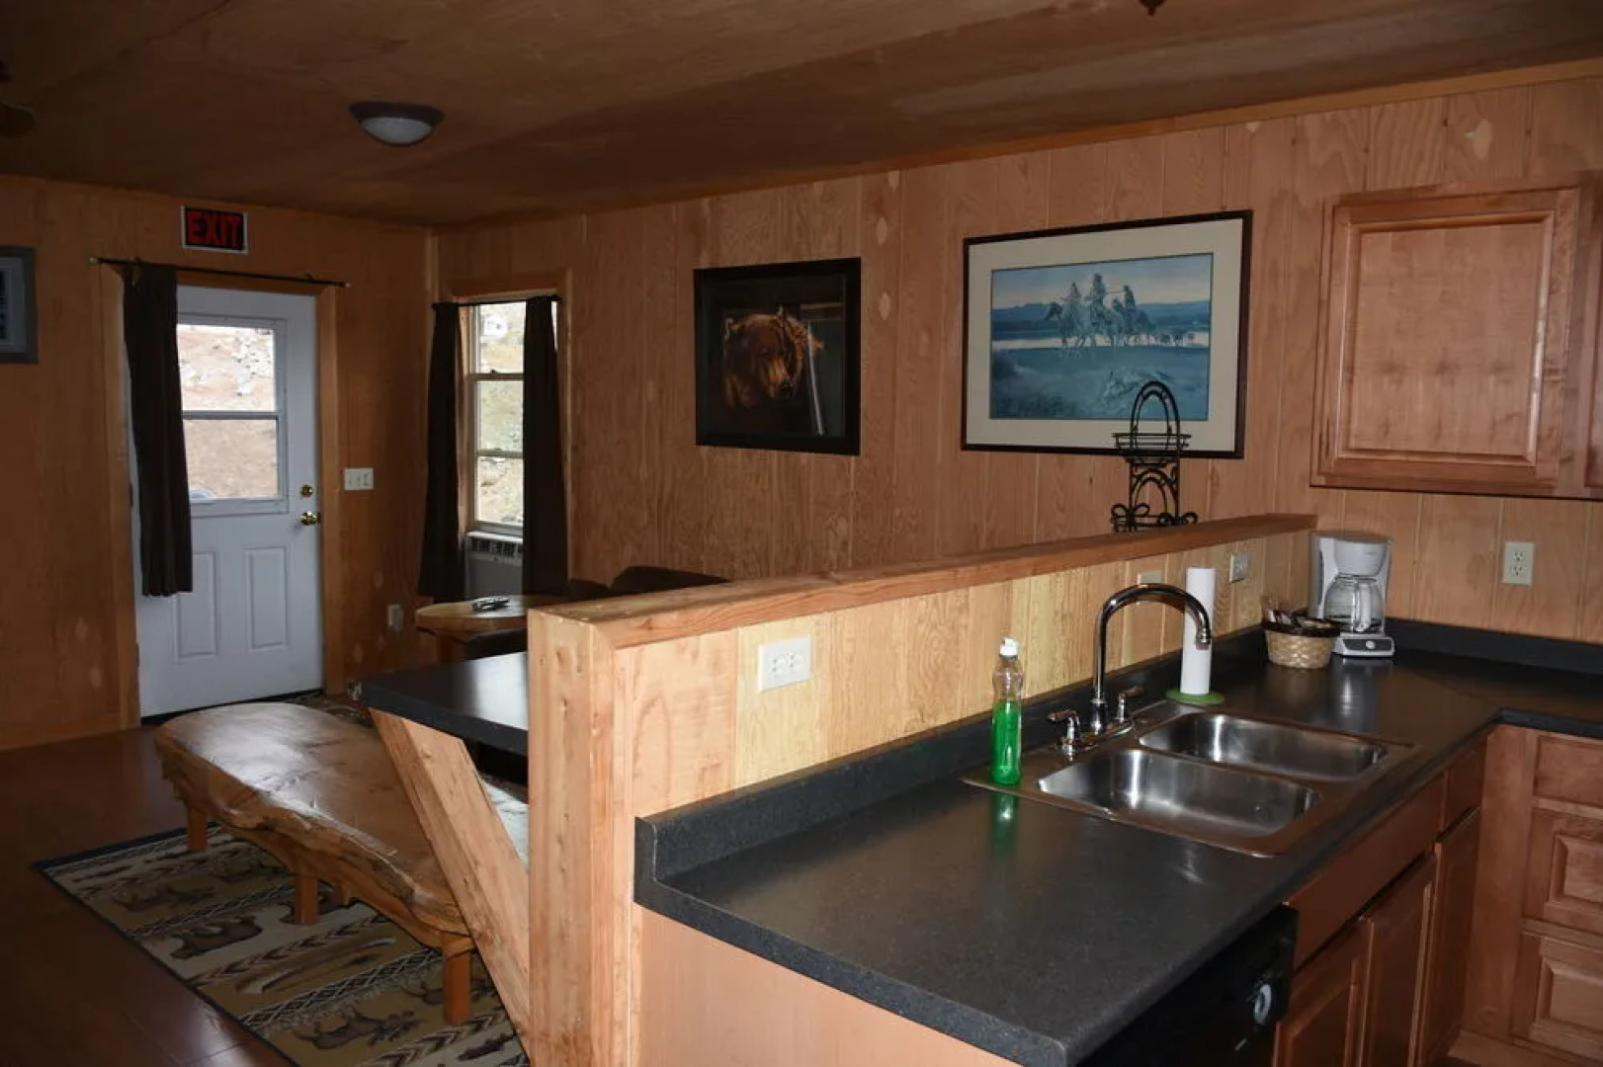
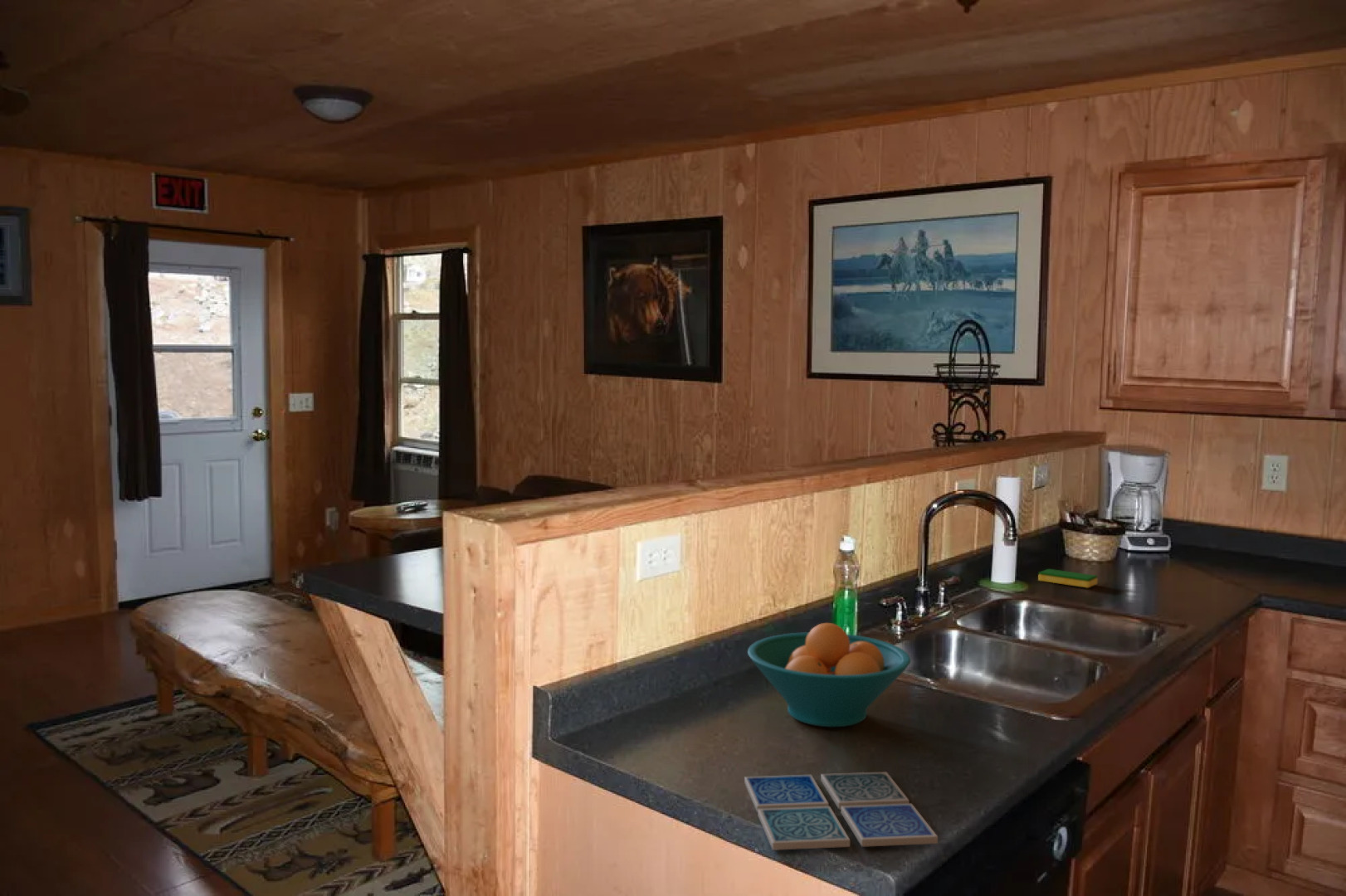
+ drink coaster [744,772,939,851]
+ dish sponge [1037,568,1099,589]
+ fruit bowl [747,622,912,728]
